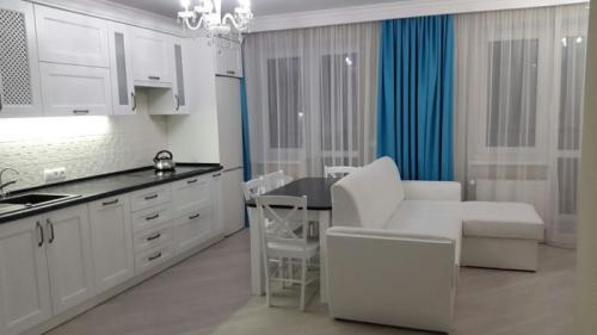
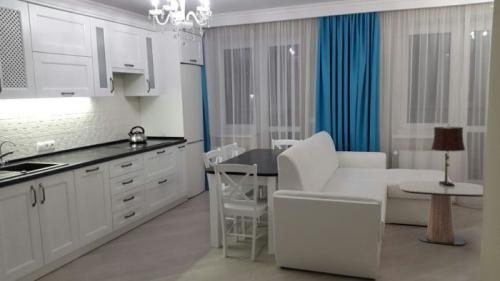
+ table lamp [430,123,466,187]
+ side table [398,180,484,246]
